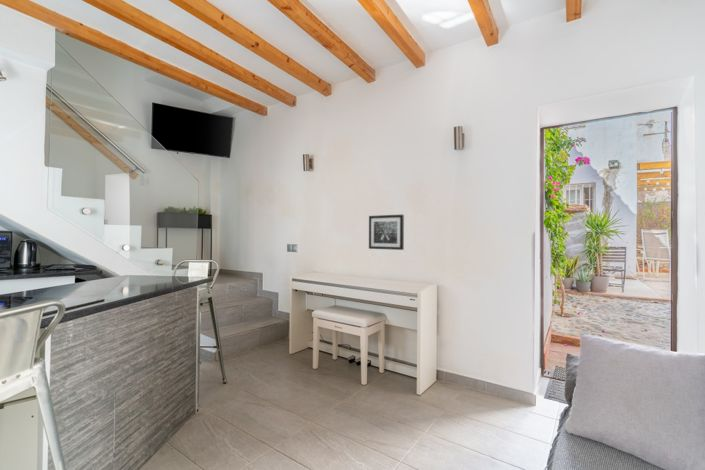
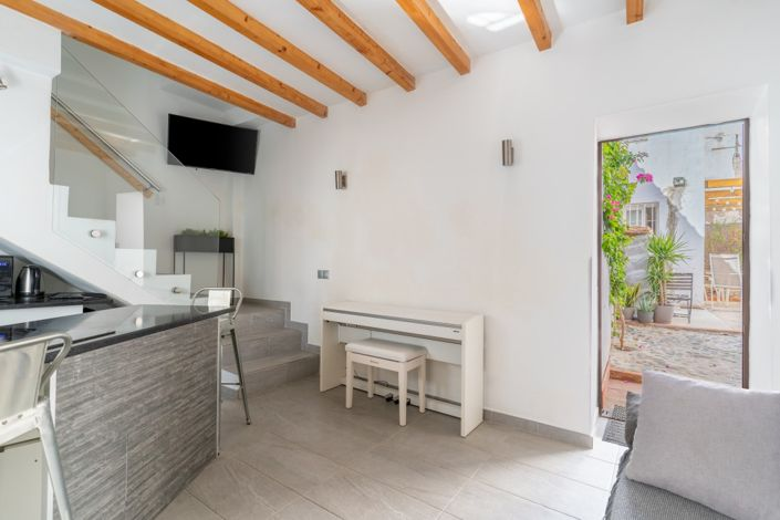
- wall art [368,214,405,251]
